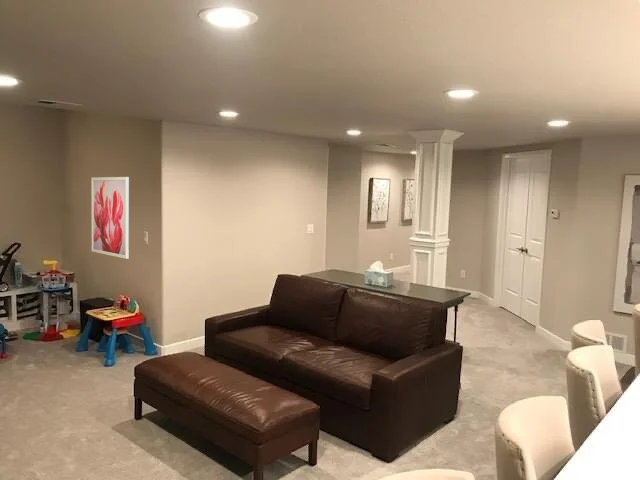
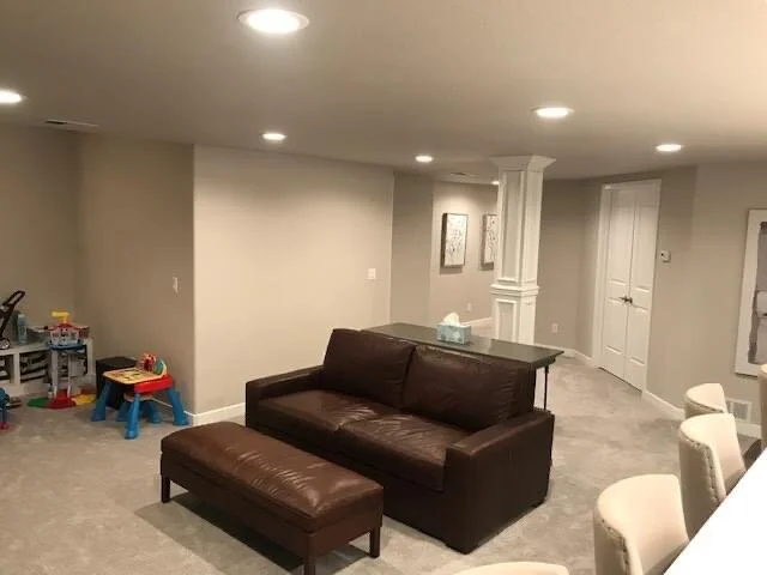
- wall art [90,176,130,260]
